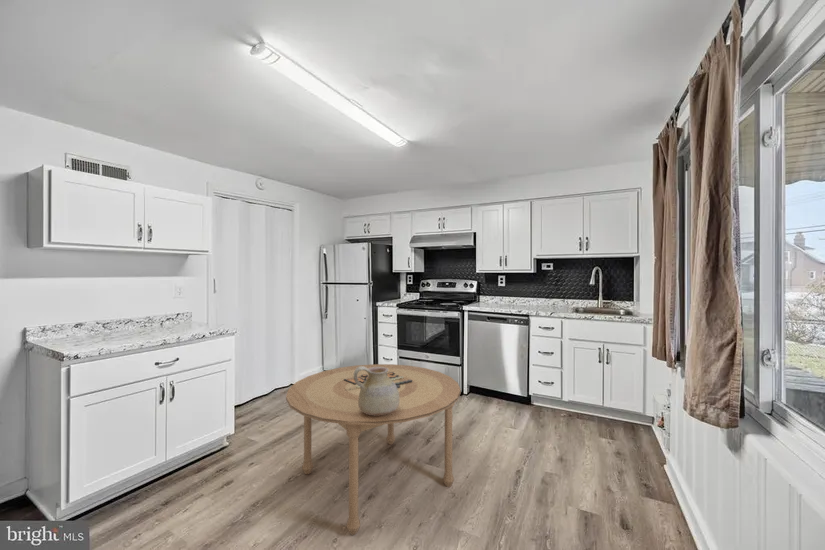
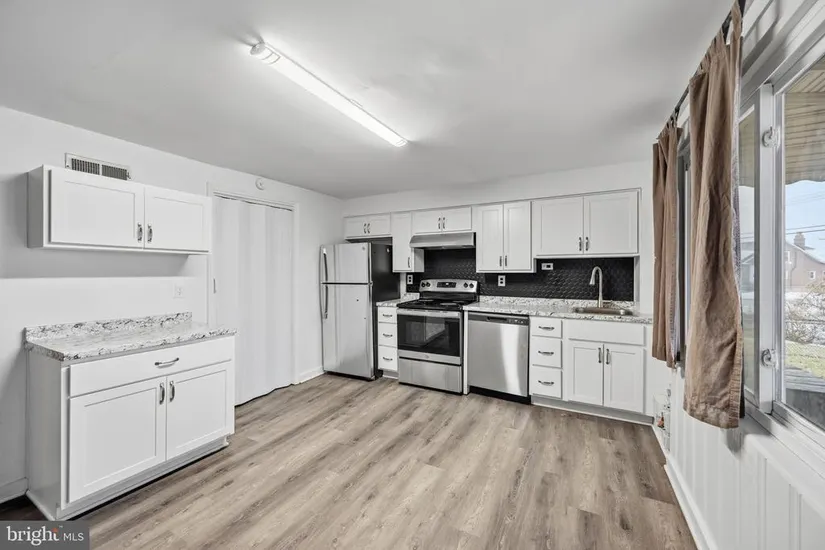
- dining table [285,363,462,536]
- ceramic pitcher [354,366,400,416]
